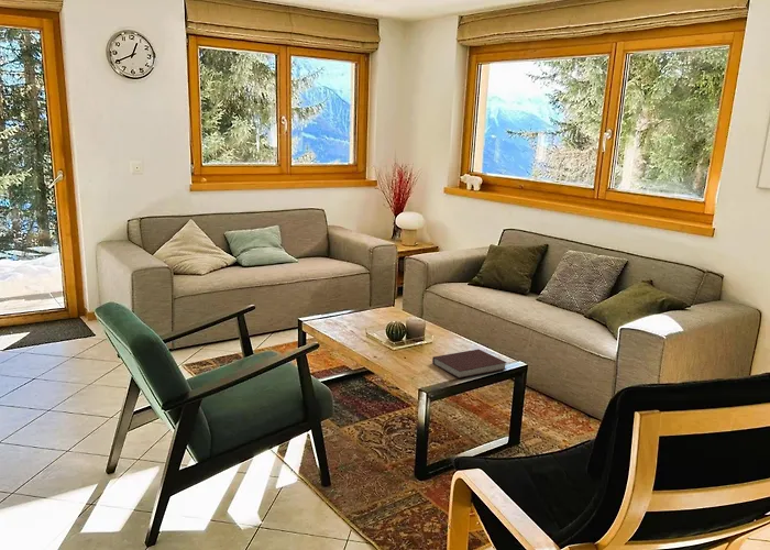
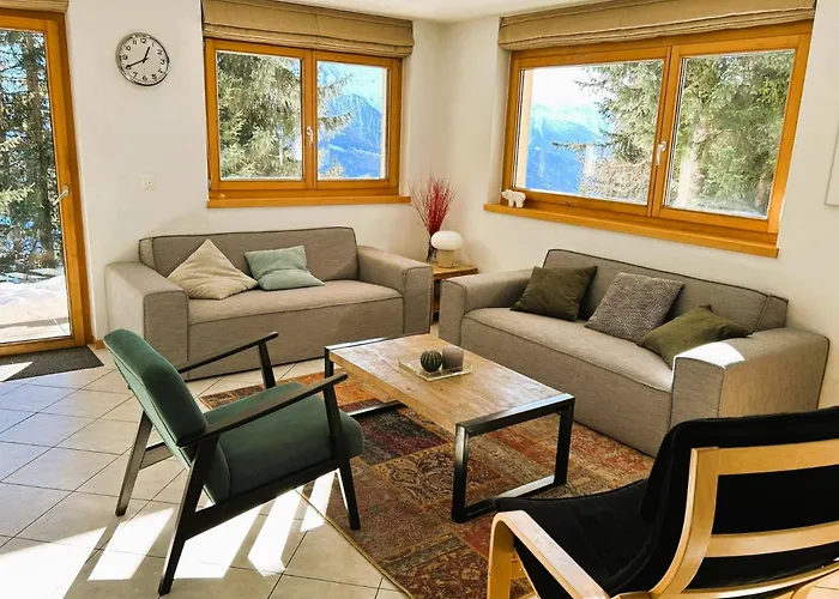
- notebook [431,349,508,380]
